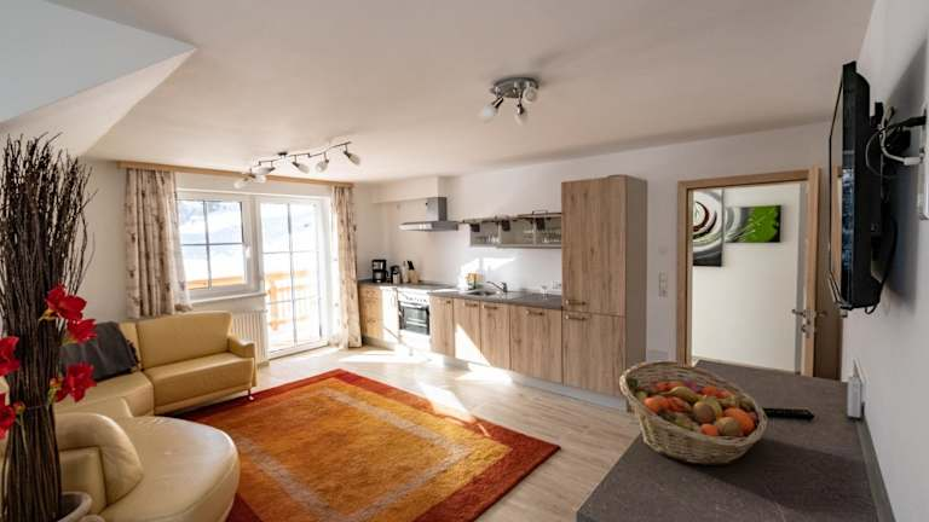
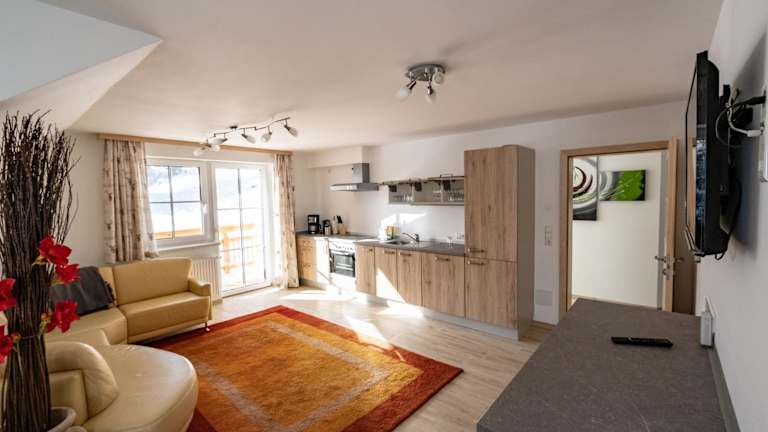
- fruit basket [618,359,769,466]
